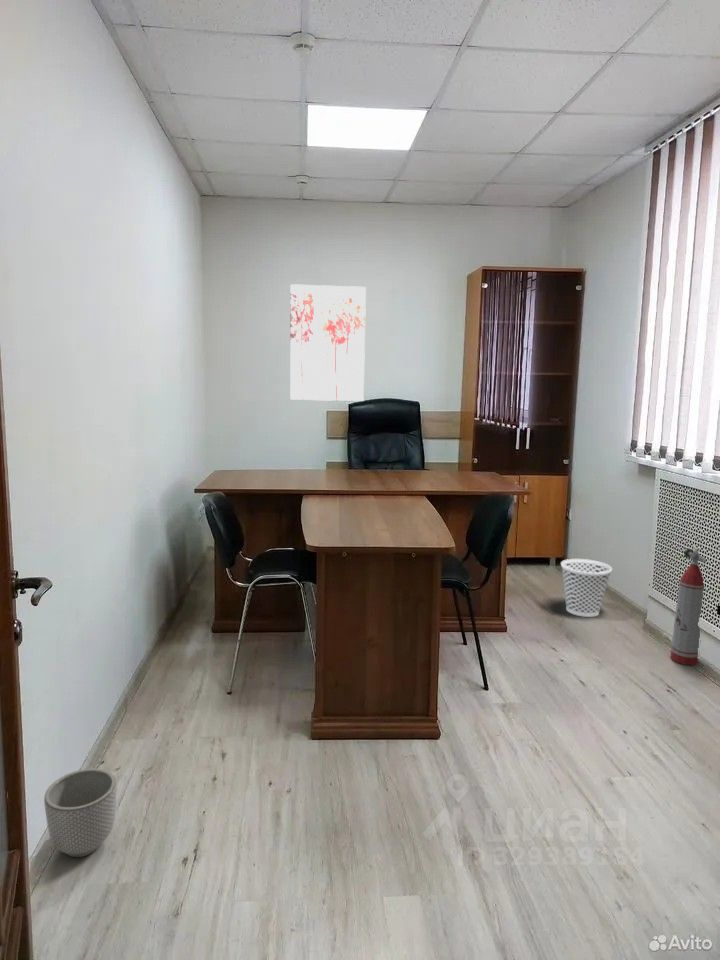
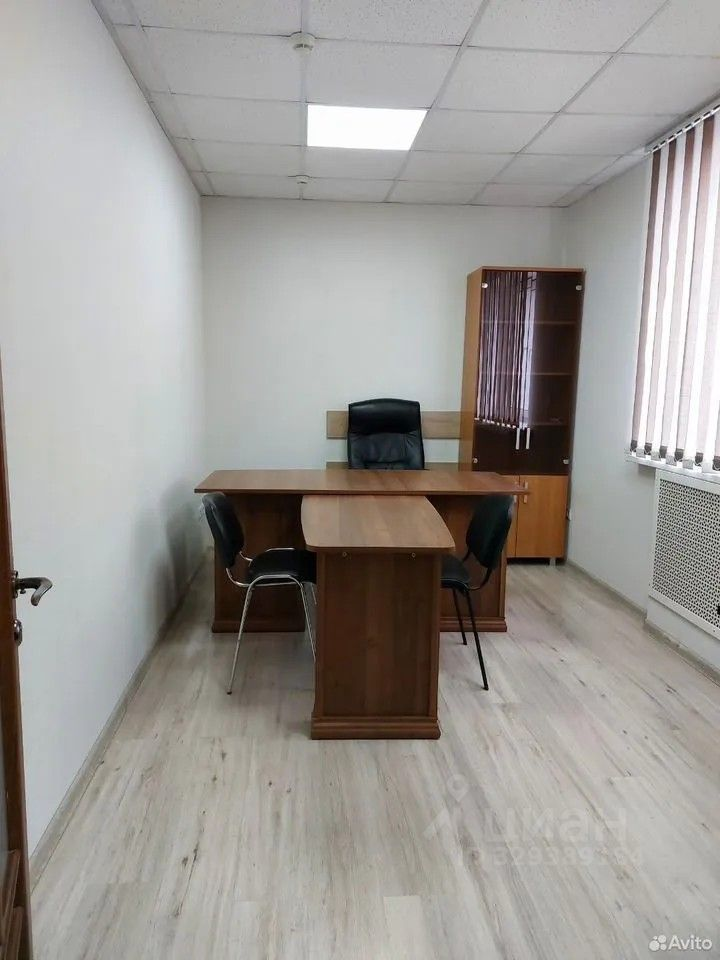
- fire extinguisher [669,545,707,666]
- wall art [289,283,367,402]
- planter [43,767,117,858]
- wastebasket [560,558,613,618]
